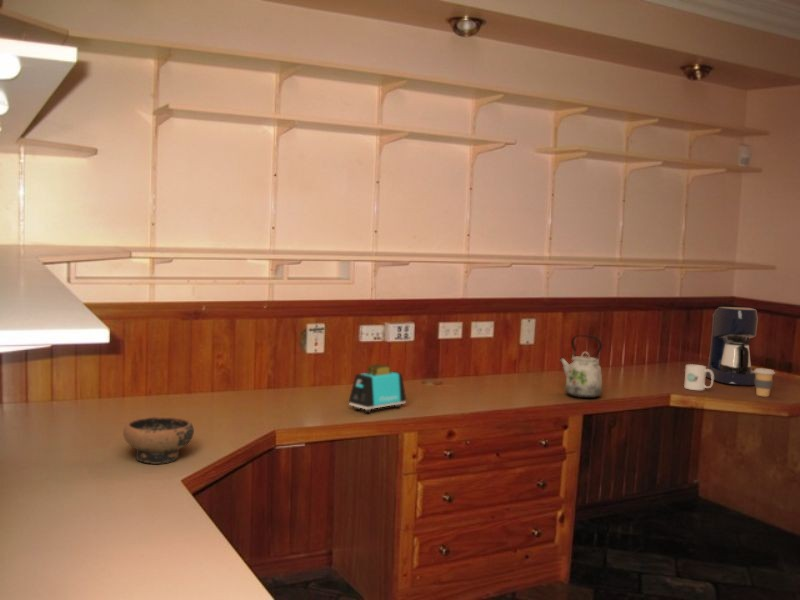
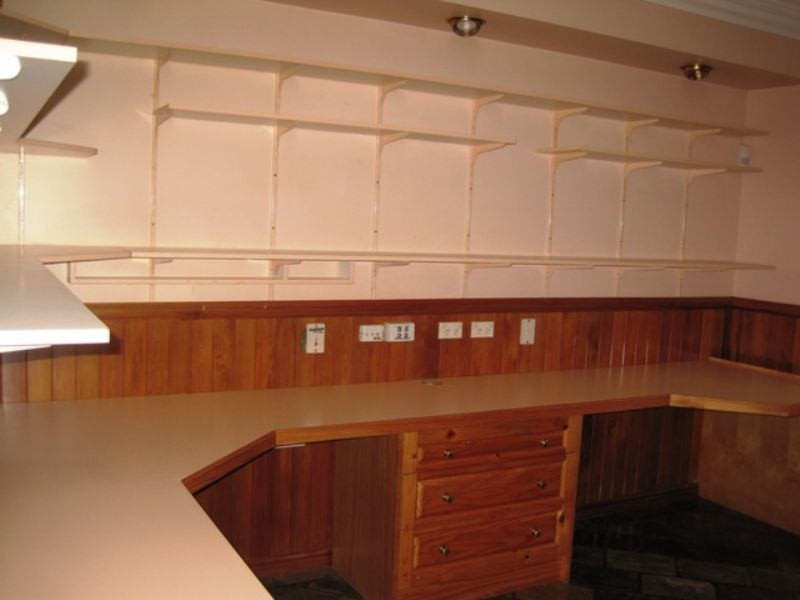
- bowl [122,416,195,465]
- coffee maker [705,306,759,386]
- mug [683,363,714,391]
- kettle [559,334,603,399]
- coffee cup [753,367,776,398]
- toaster [348,363,407,414]
